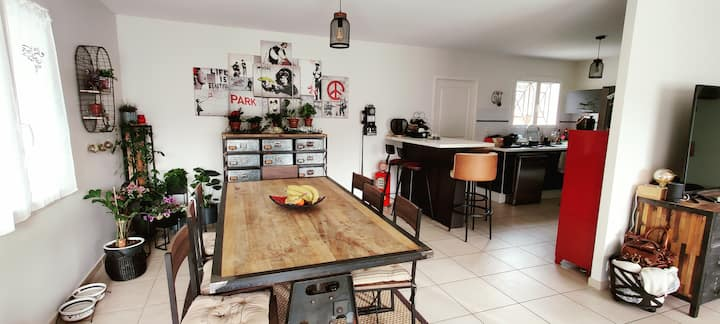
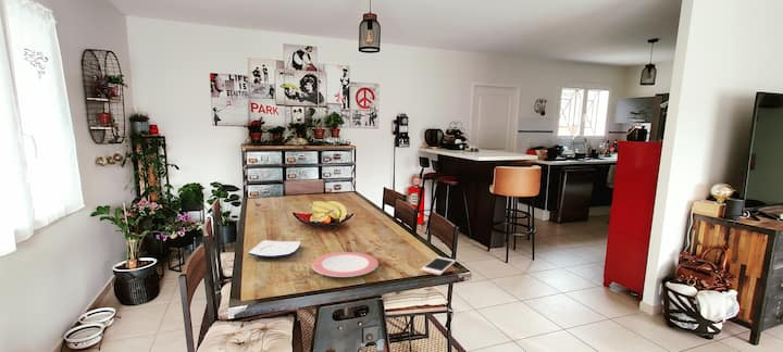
+ plate [311,251,380,278]
+ cell phone [420,255,457,276]
+ plate [247,239,301,259]
